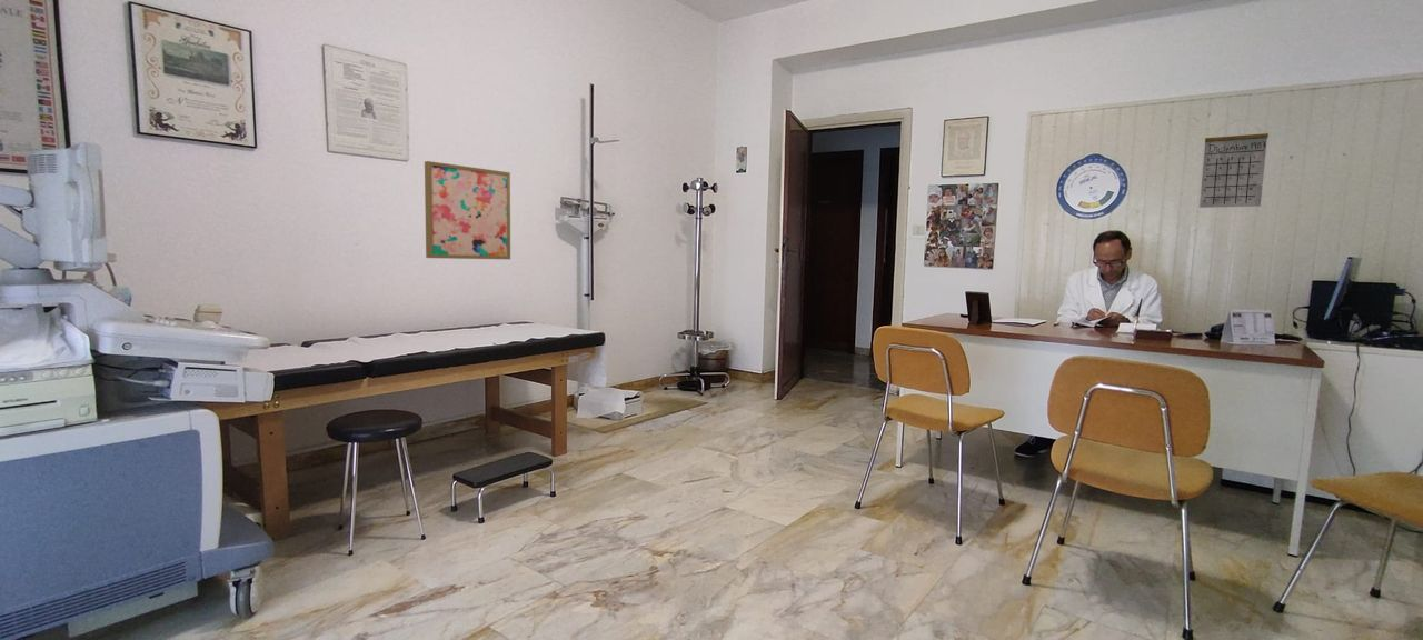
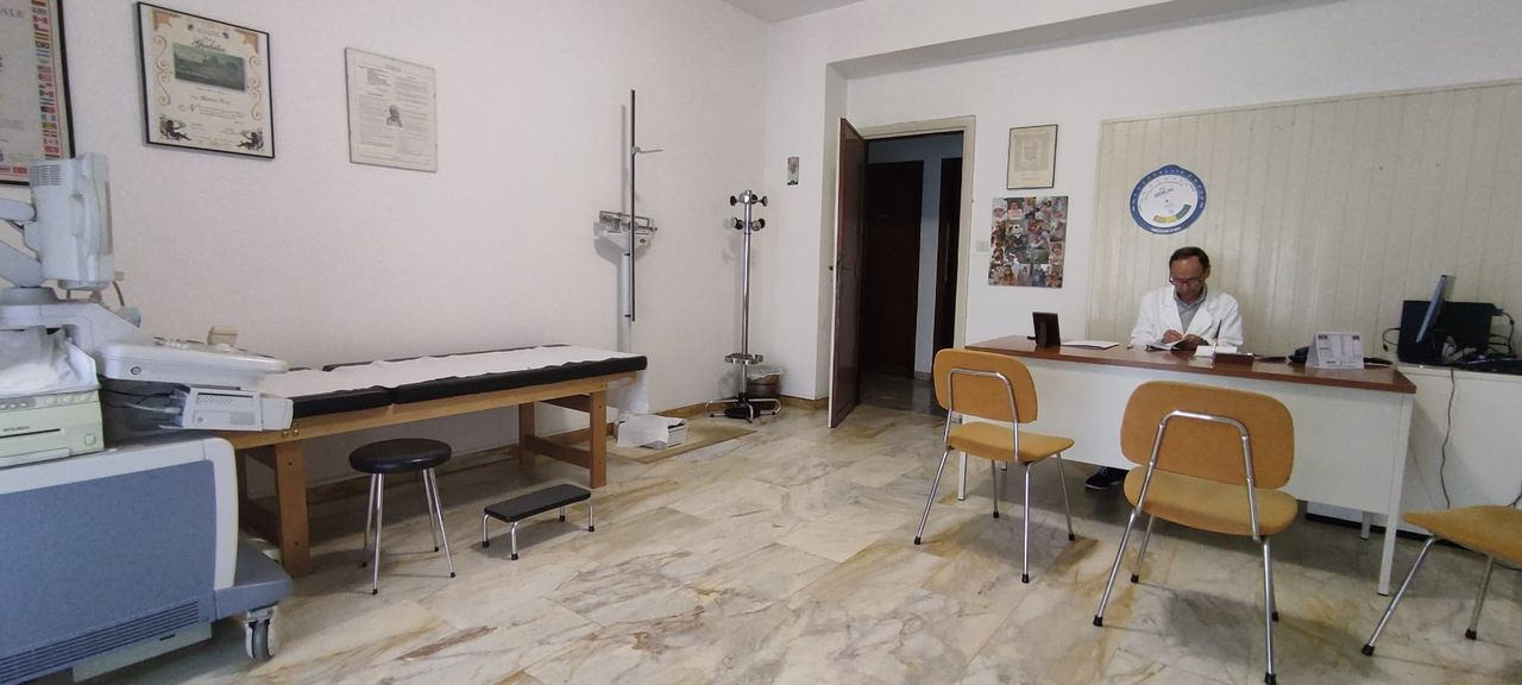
- calendar [1198,118,1270,209]
- wall art [424,160,511,260]
